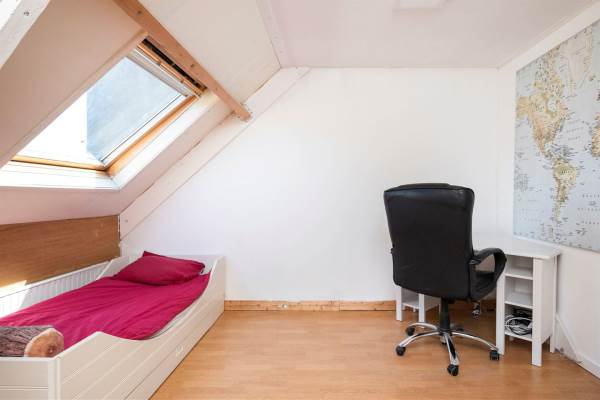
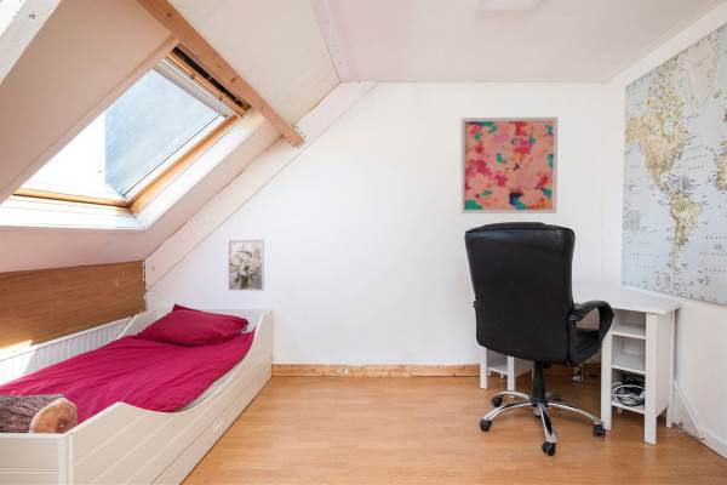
+ wall art [227,238,265,292]
+ wall art [459,116,559,215]
